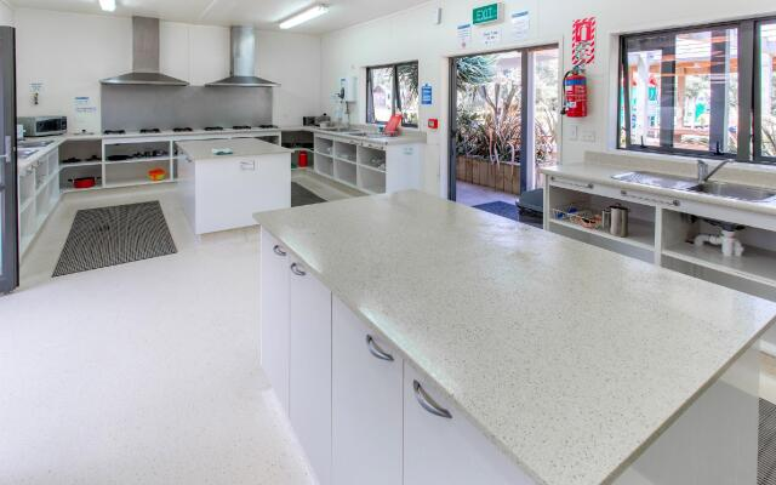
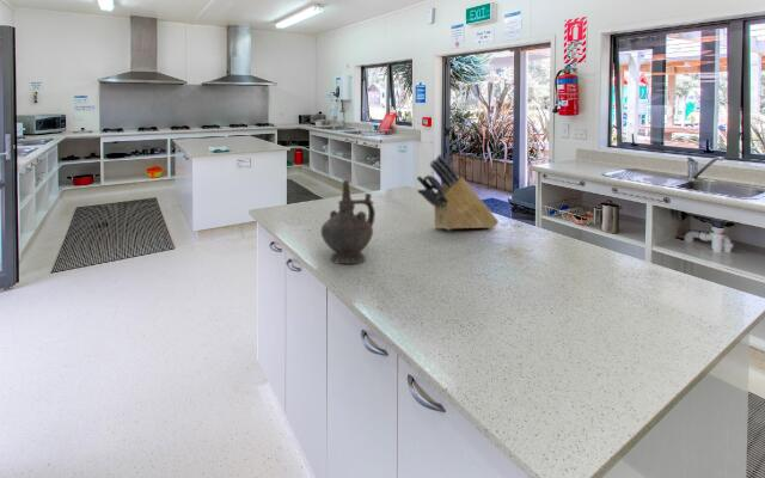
+ ceremonial vessel [320,179,377,265]
+ knife block [416,153,500,231]
